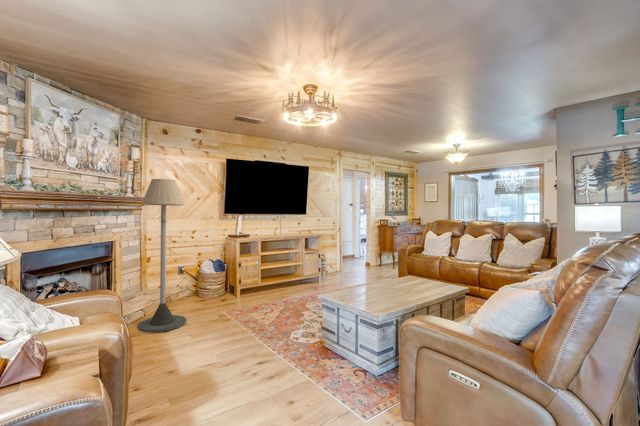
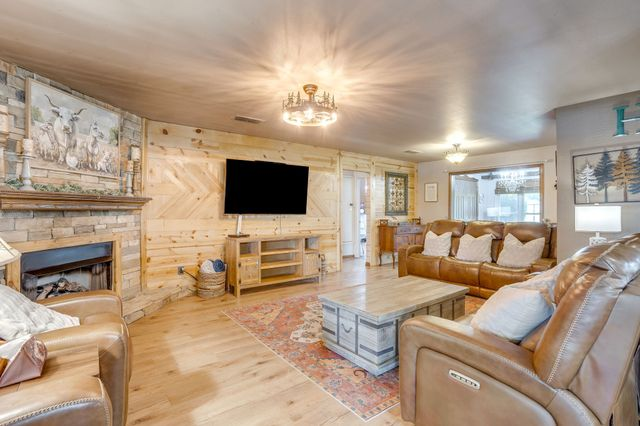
- floor lamp [136,178,187,333]
